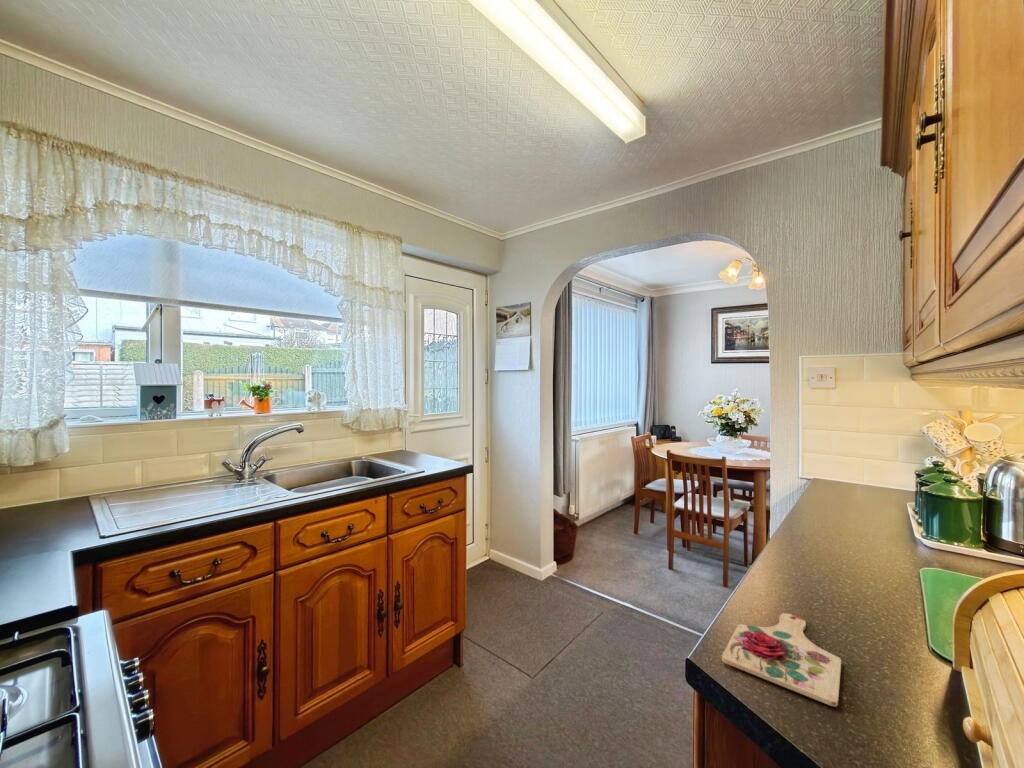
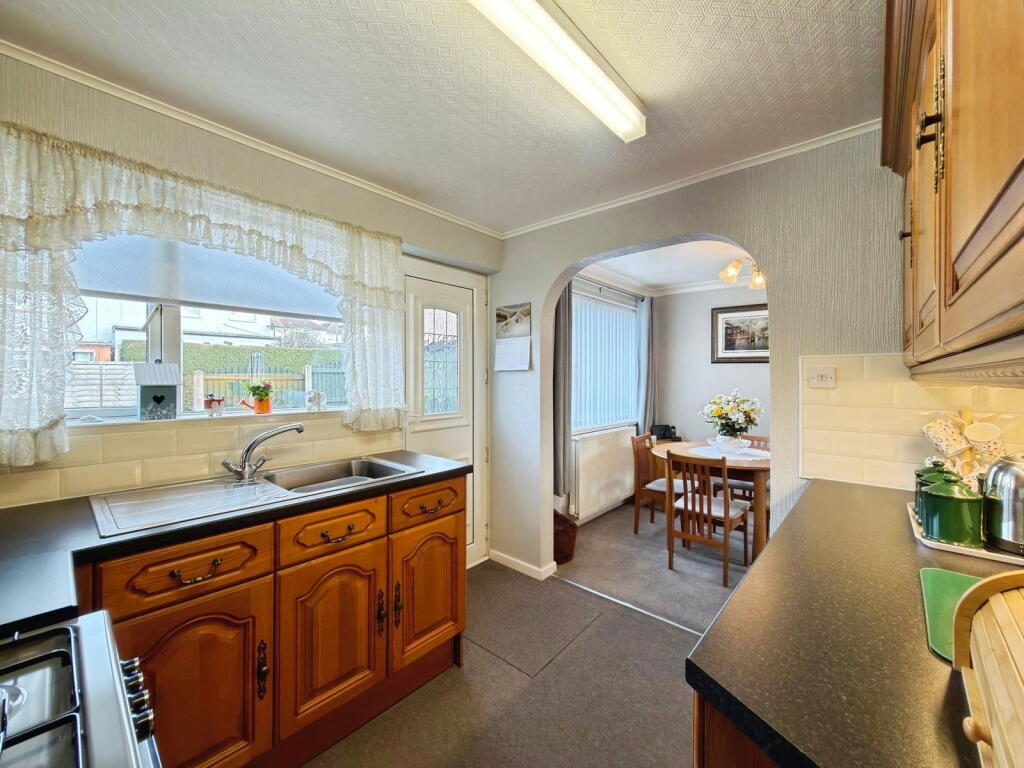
- cutting board [721,612,842,708]
